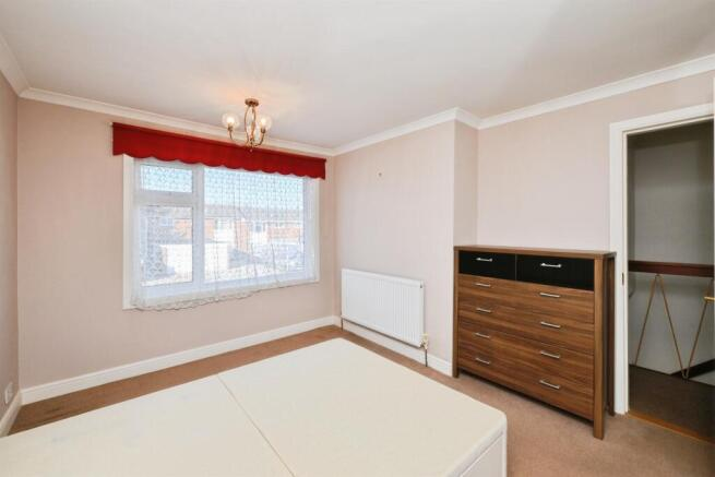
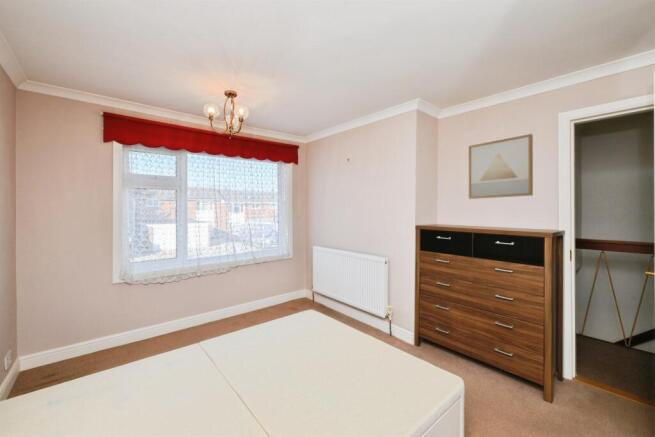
+ wall art [468,133,534,200]
